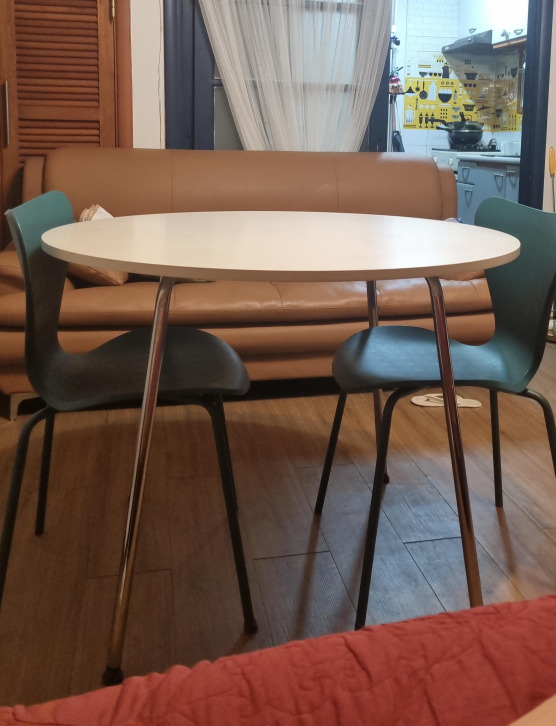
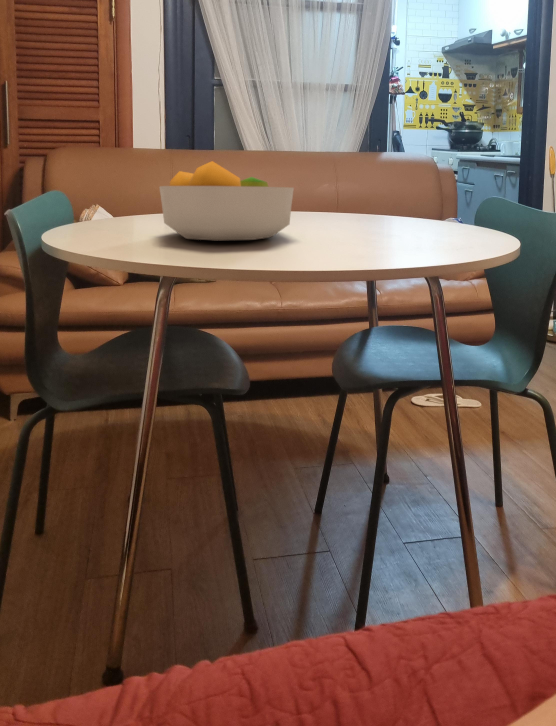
+ fruit bowl [158,160,295,241]
